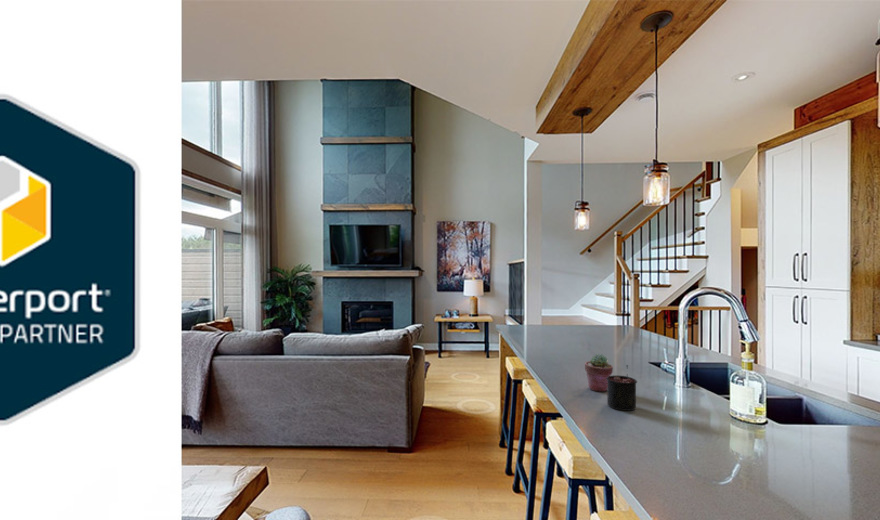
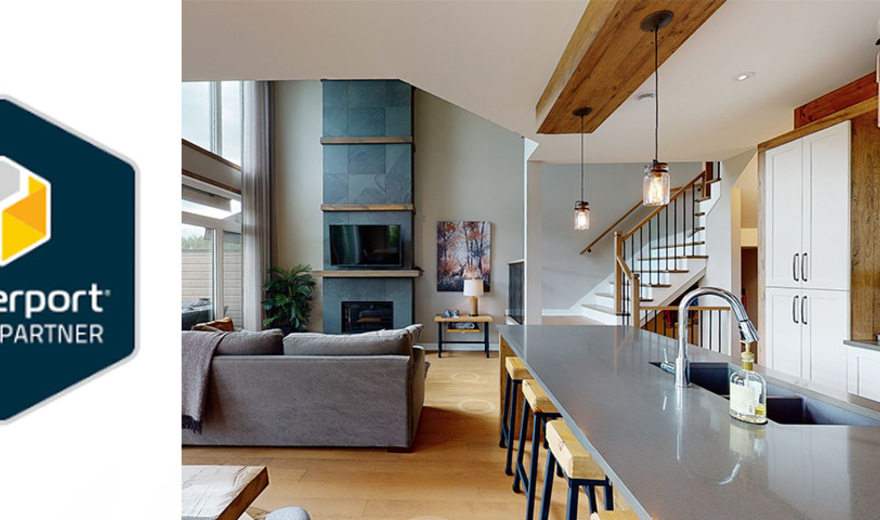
- candle [606,364,638,412]
- potted succulent [584,353,614,392]
